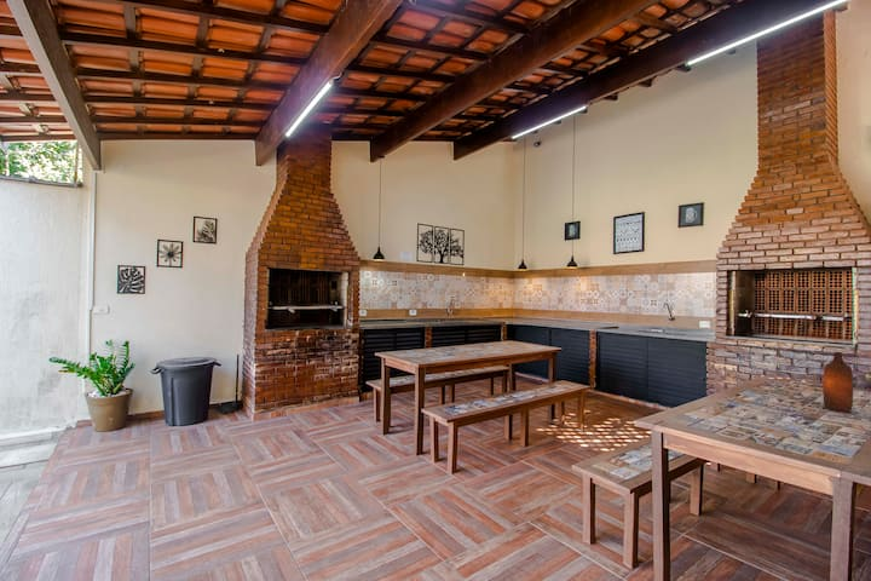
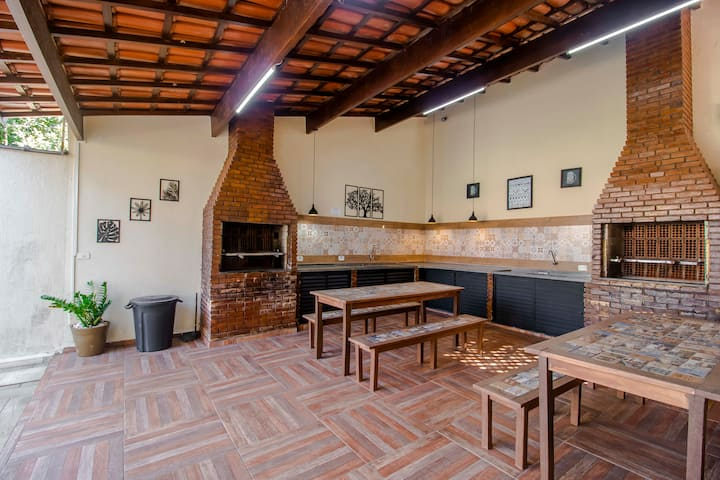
- bottle [821,351,854,413]
